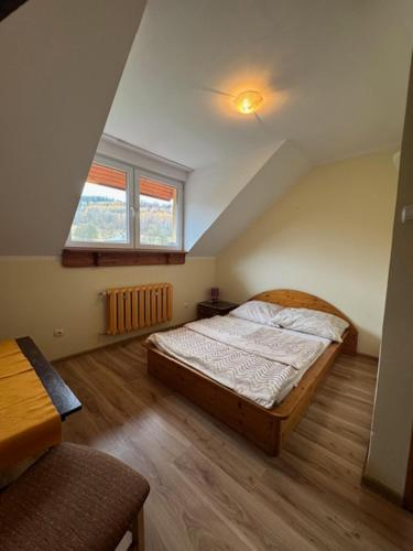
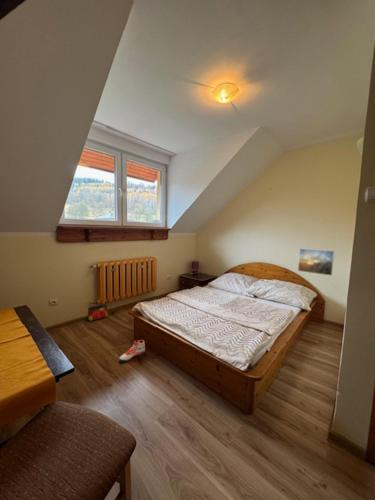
+ sneaker [118,339,146,362]
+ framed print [297,247,336,277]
+ bag [85,303,109,322]
